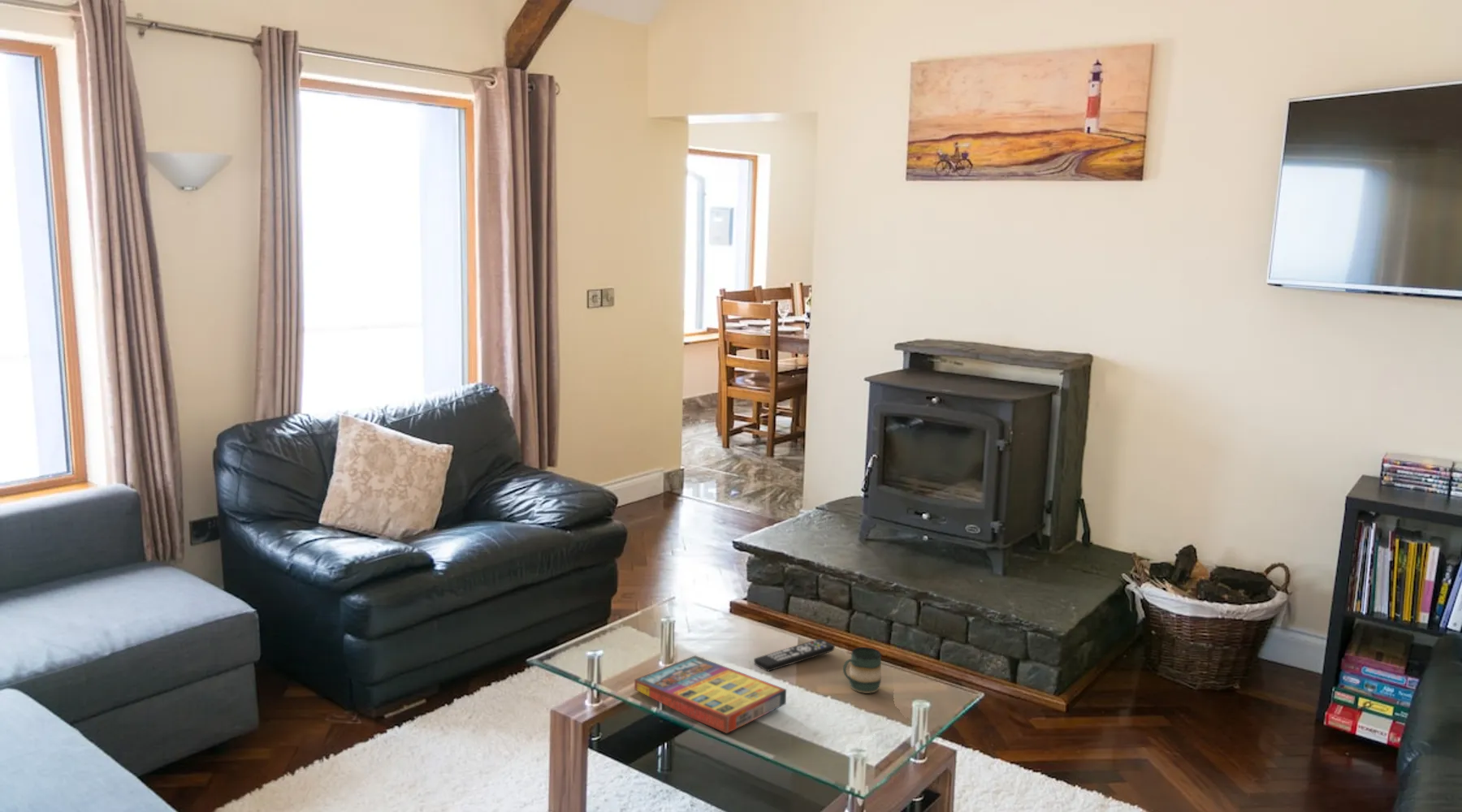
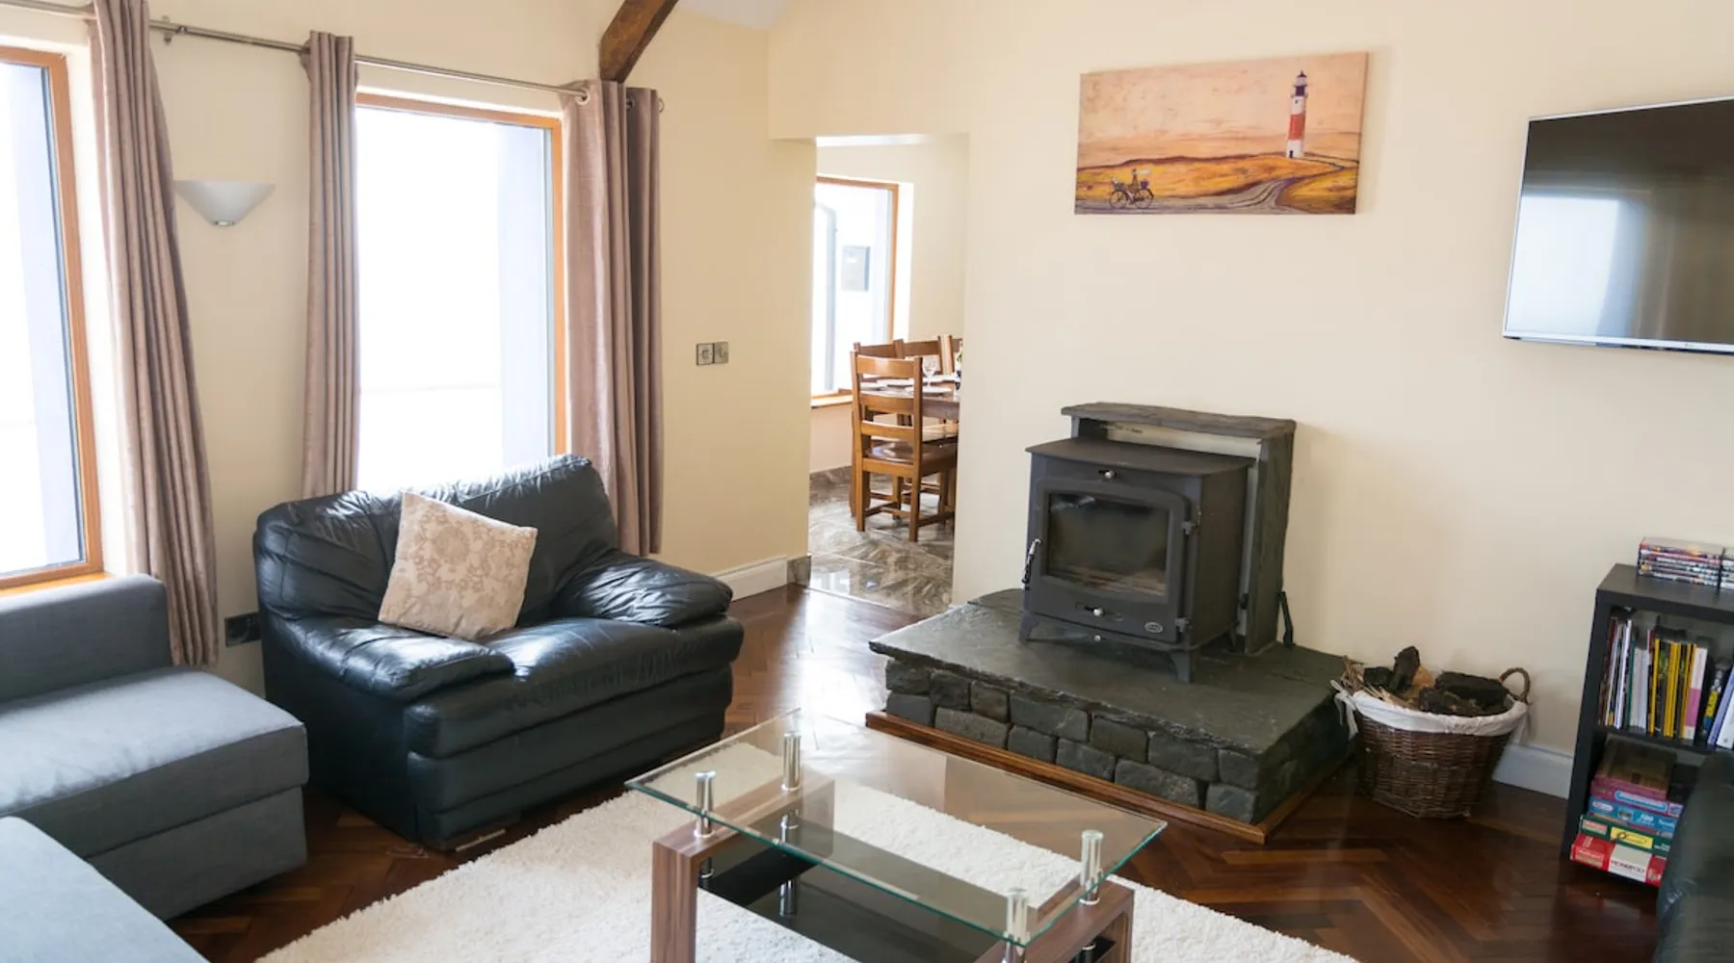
- remote control [753,638,836,672]
- game compilation box [634,654,787,734]
- mug [842,646,882,694]
